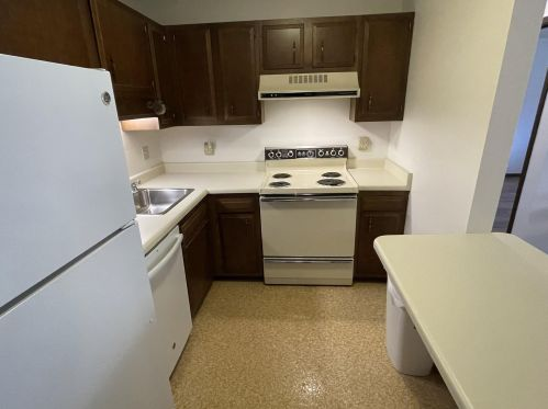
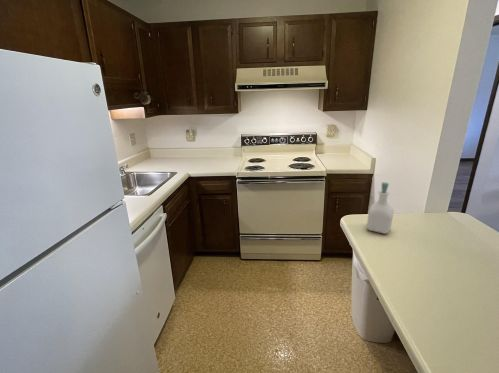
+ soap bottle [366,181,395,235]
